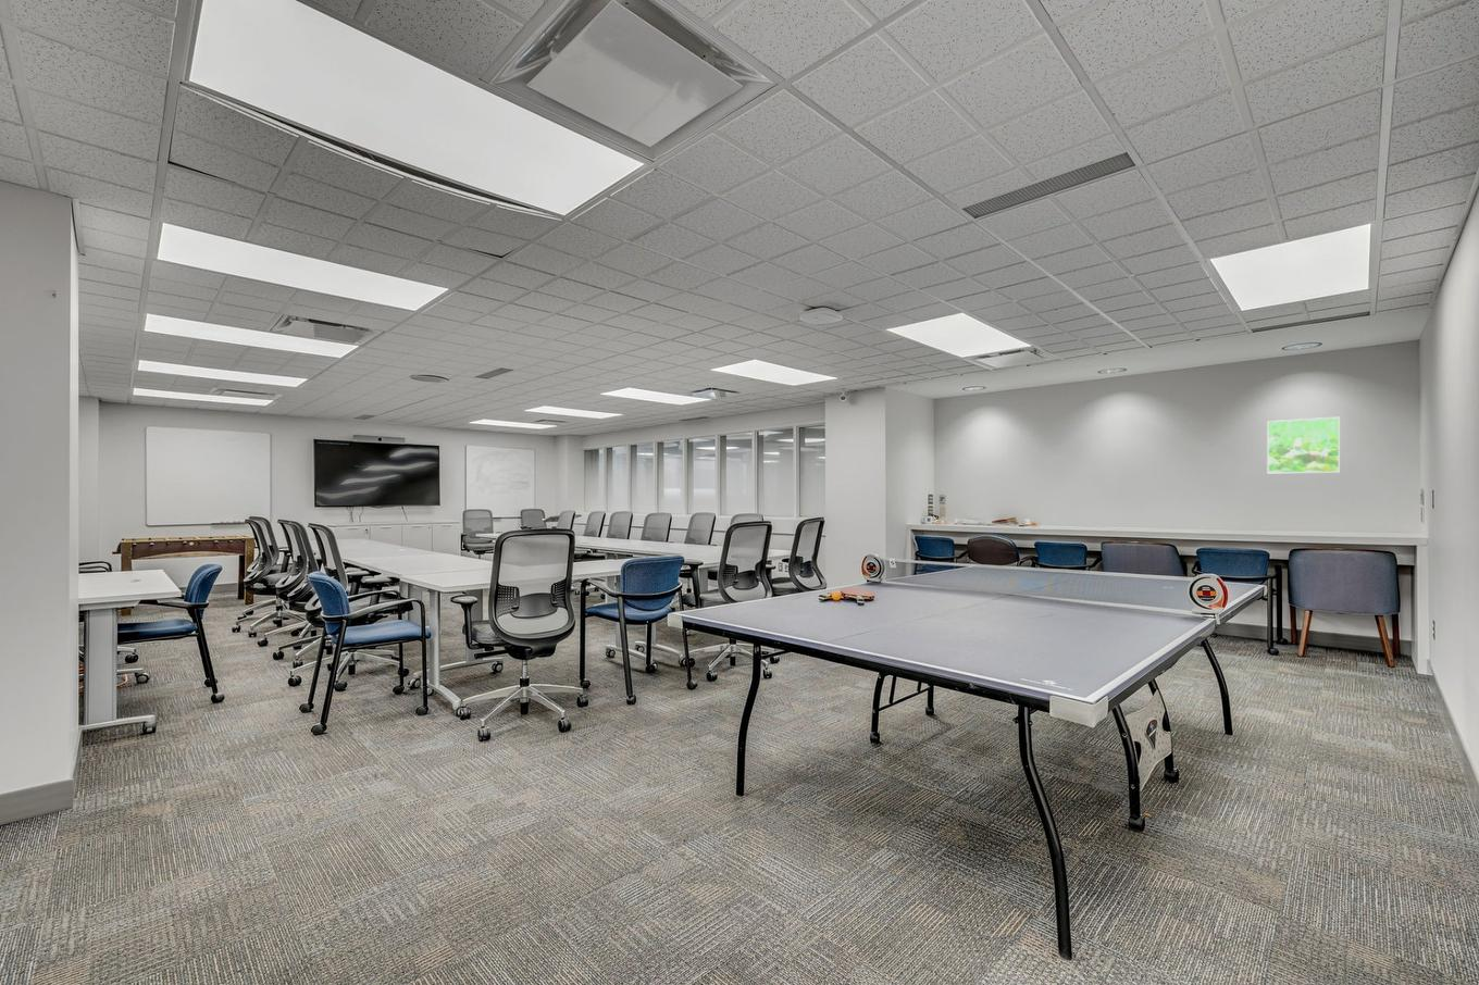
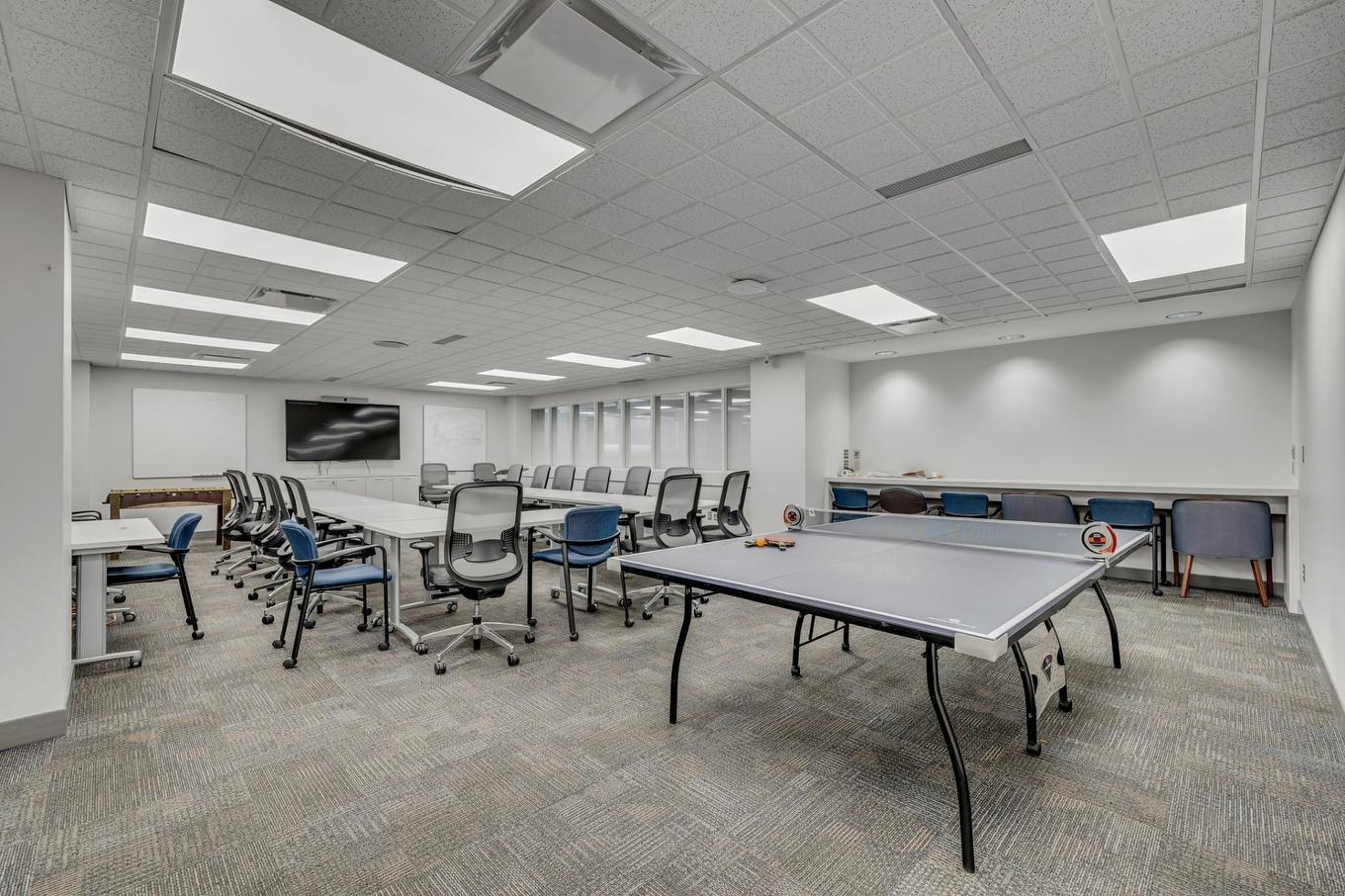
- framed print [1266,417,1340,474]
